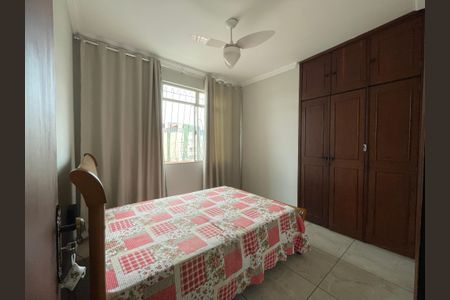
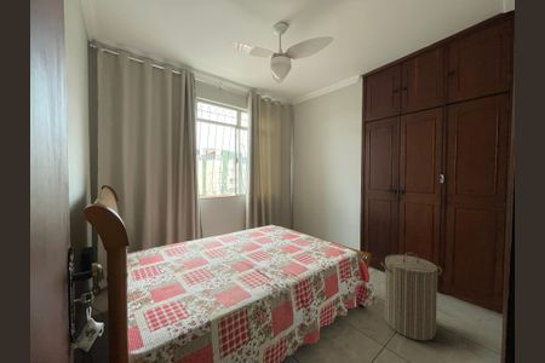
+ laundry hamper [380,252,443,341]
